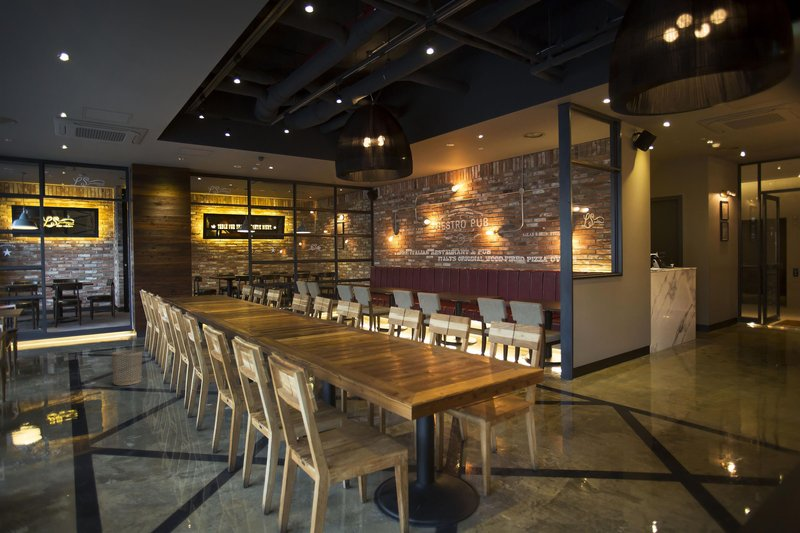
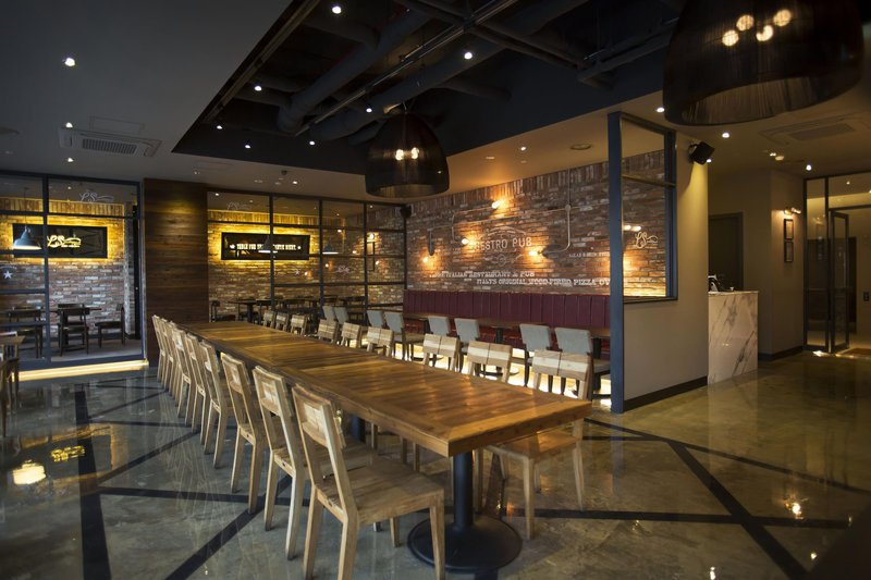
- waste bin [111,349,143,387]
